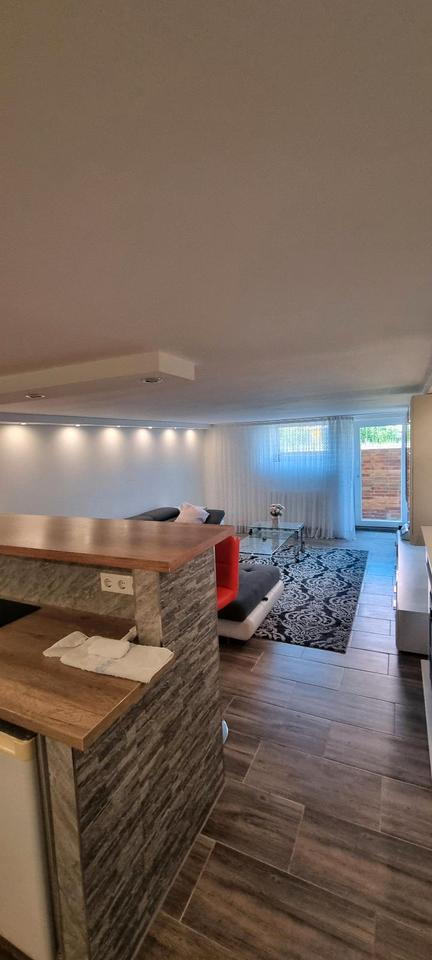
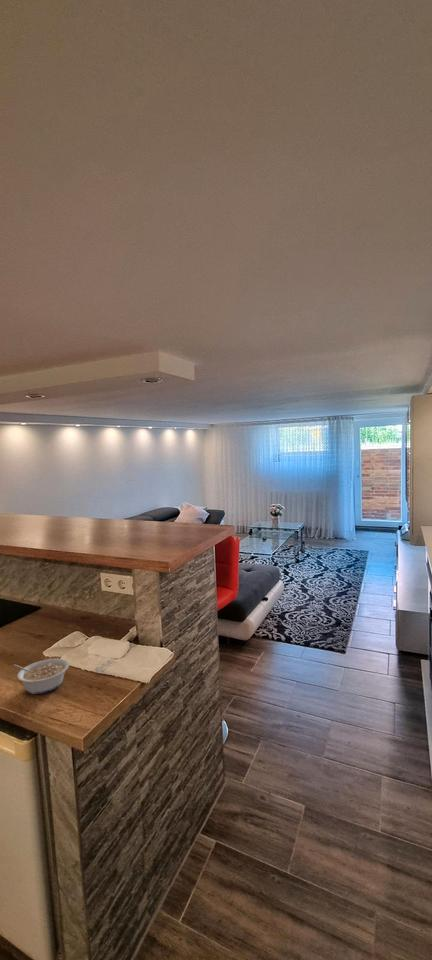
+ legume [11,658,70,695]
